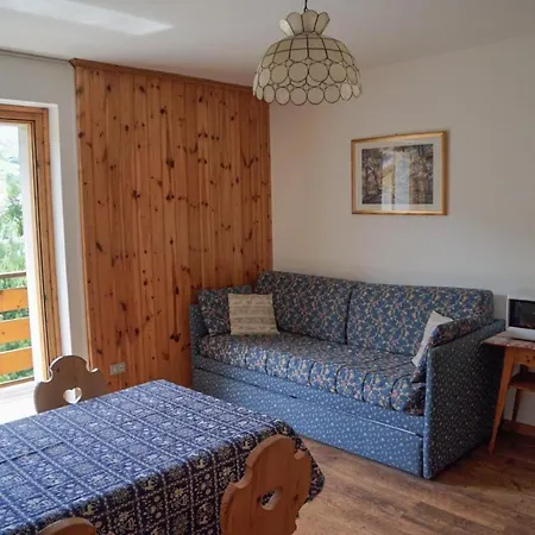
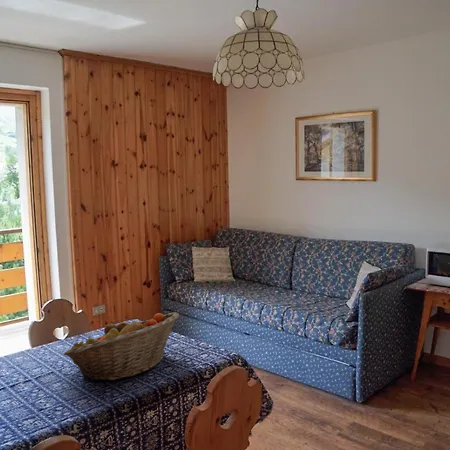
+ fruit basket [63,312,180,382]
